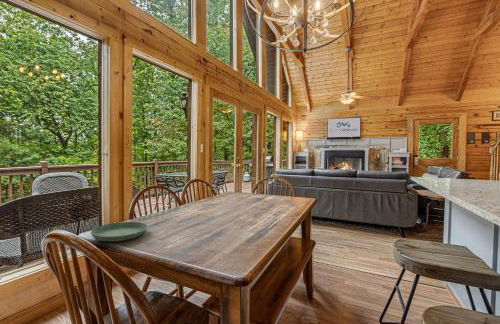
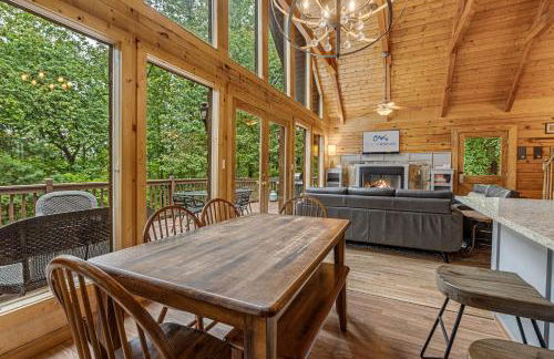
- saucer [90,221,149,242]
